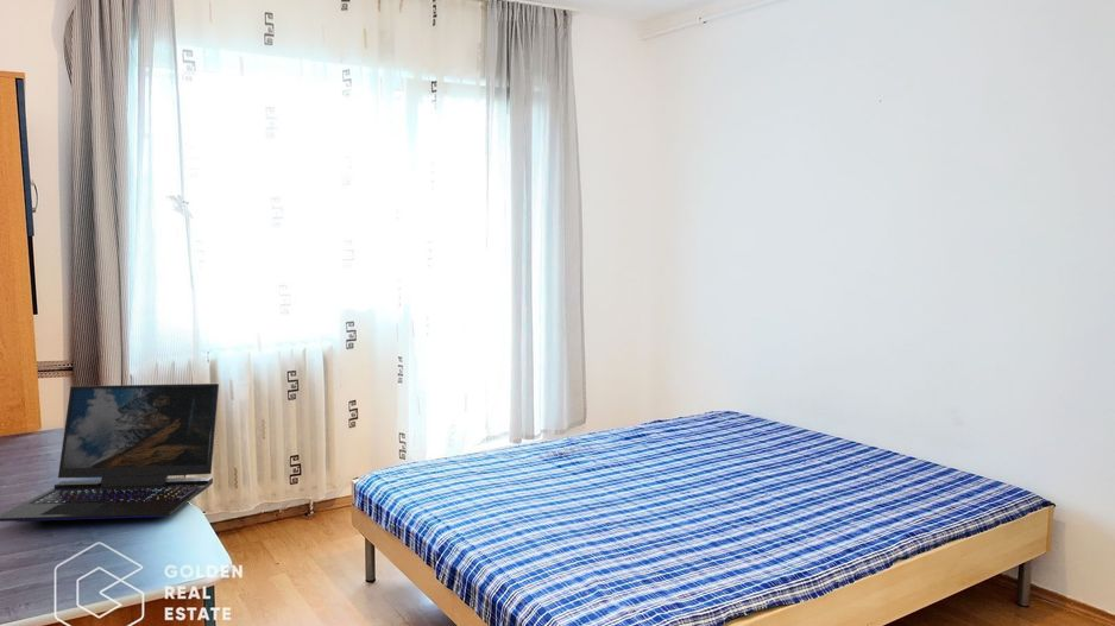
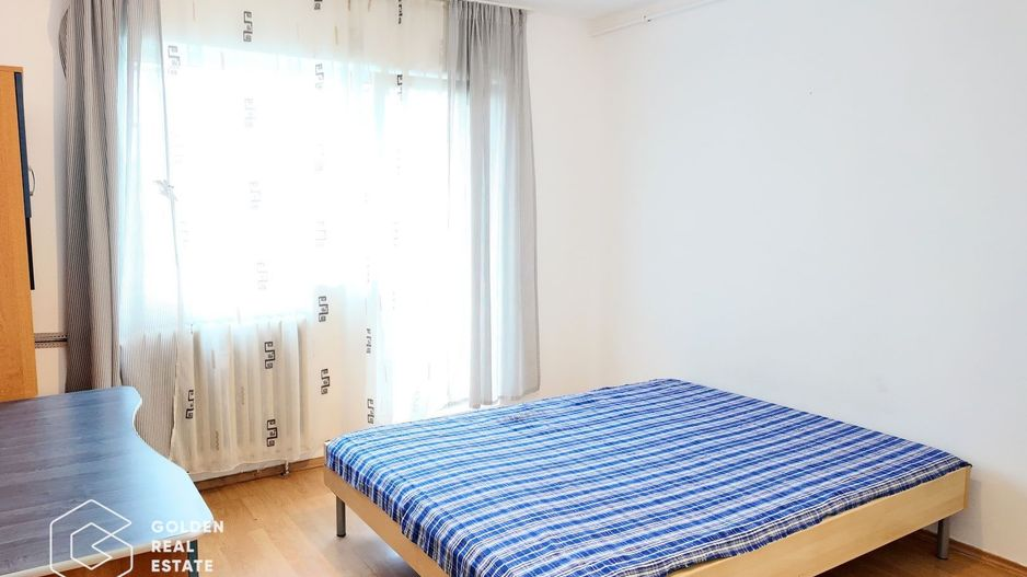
- laptop [0,382,220,523]
